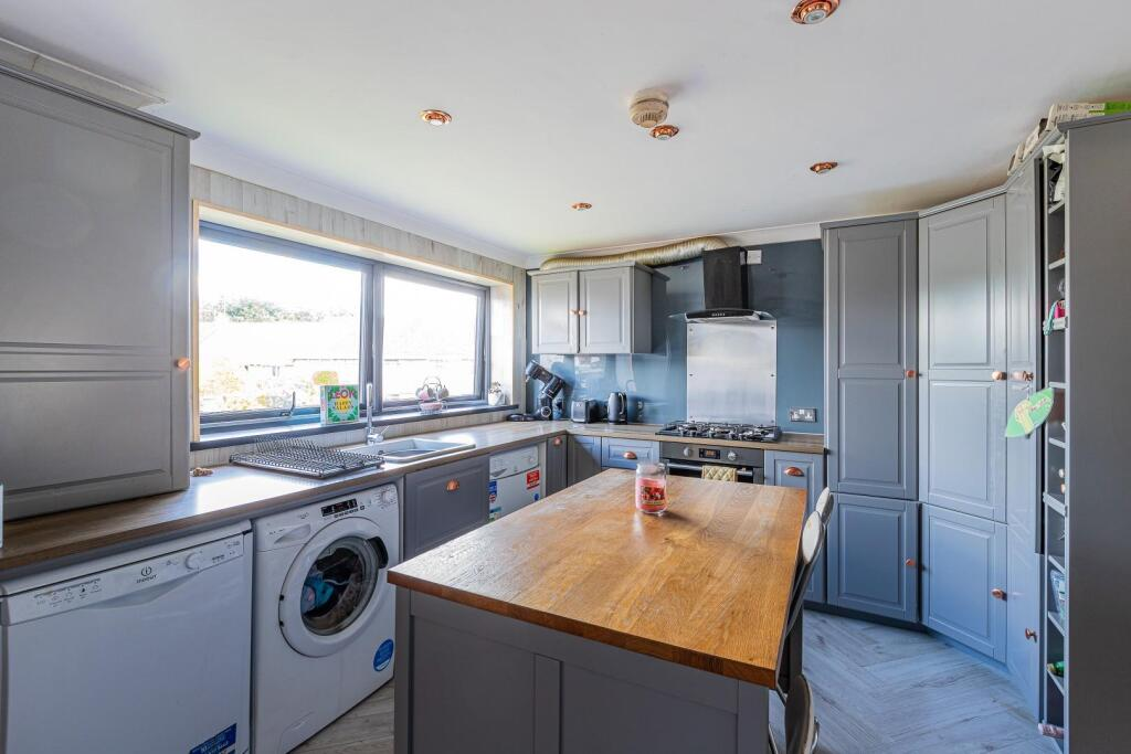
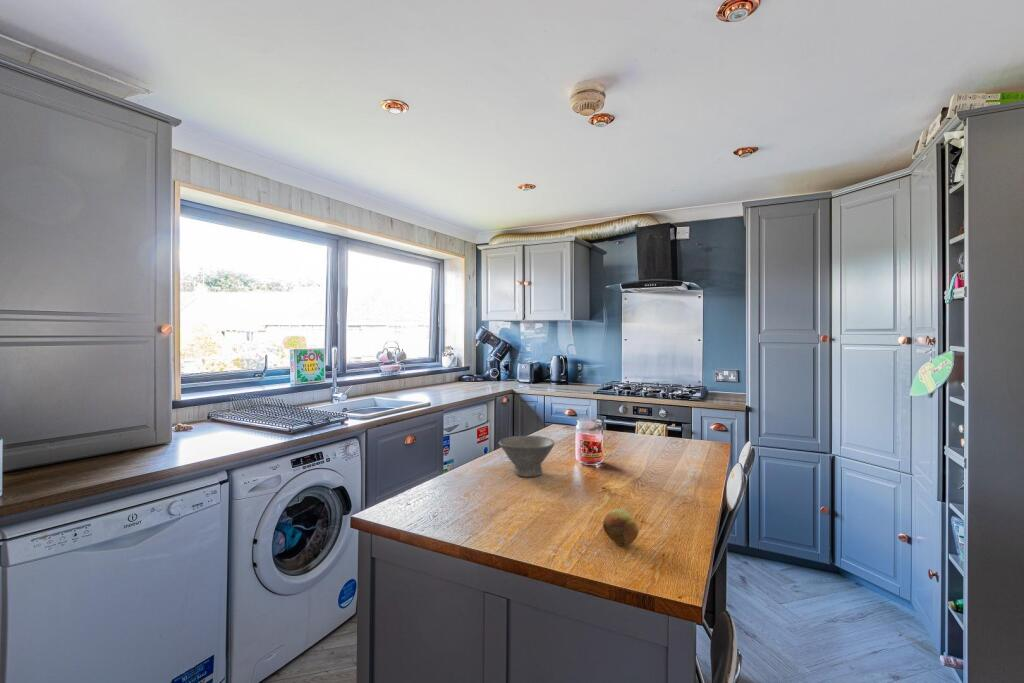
+ bowl [498,435,556,478]
+ fruit [602,507,640,547]
